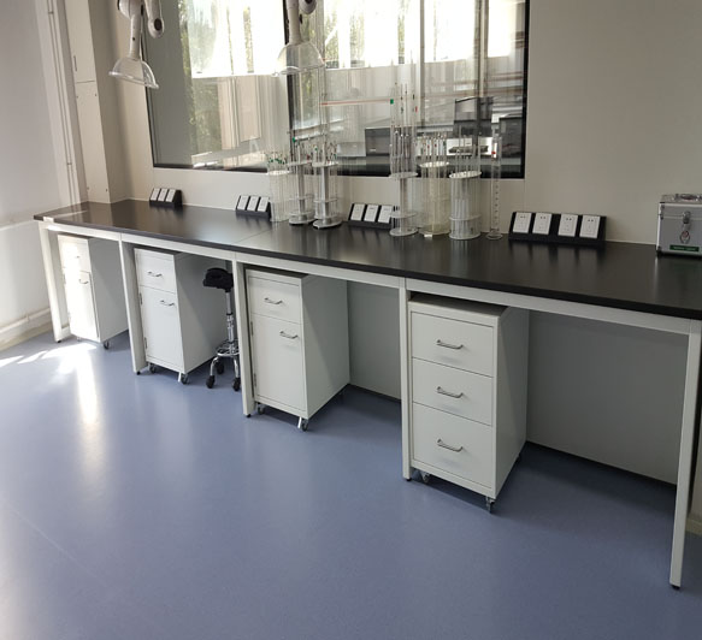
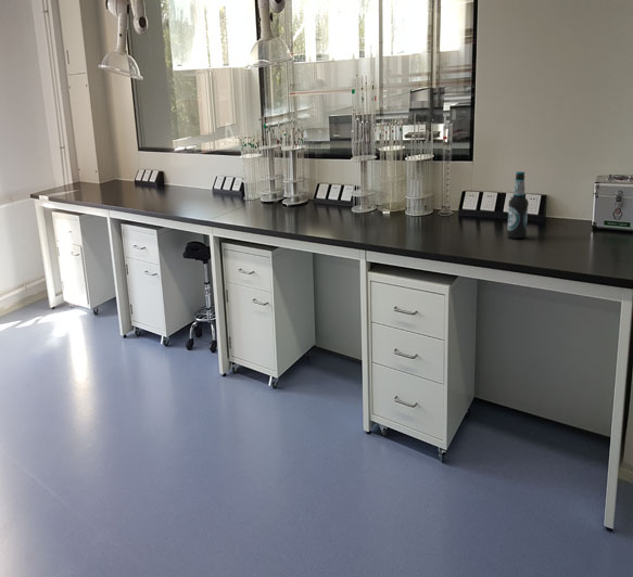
+ bottle [506,170,530,240]
